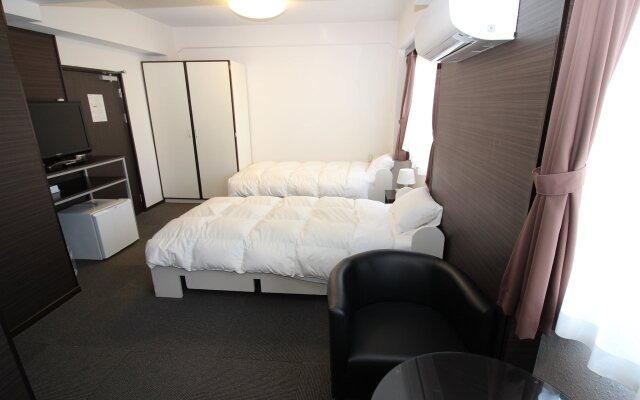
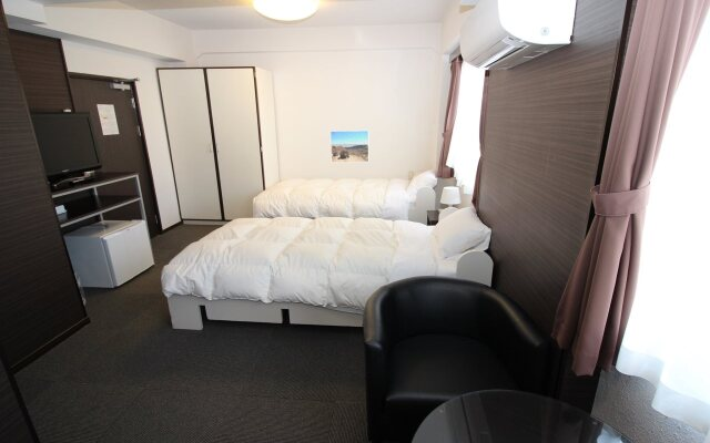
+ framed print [329,130,371,164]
